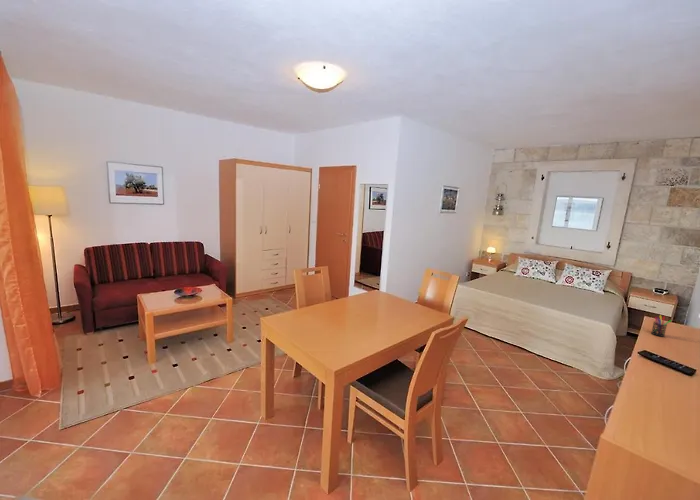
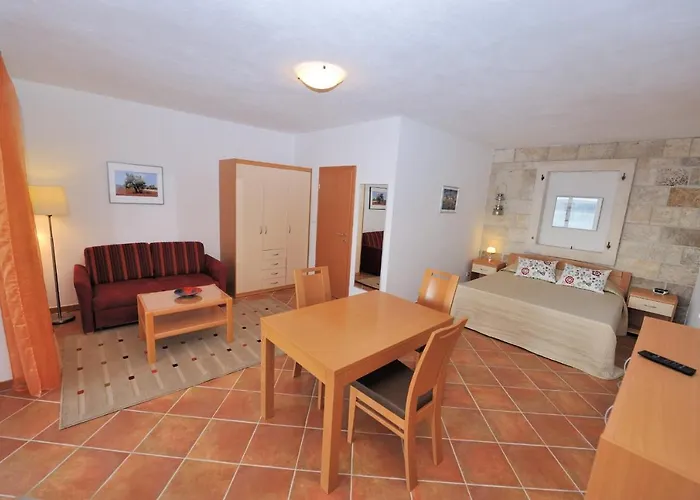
- pen holder [650,315,673,338]
